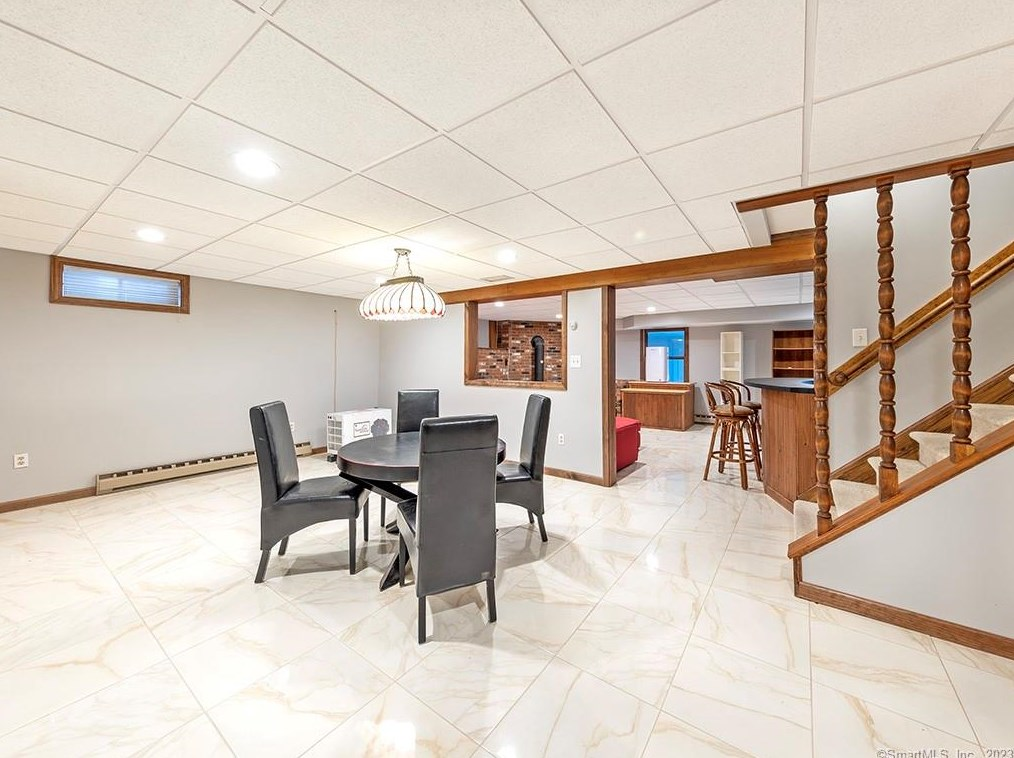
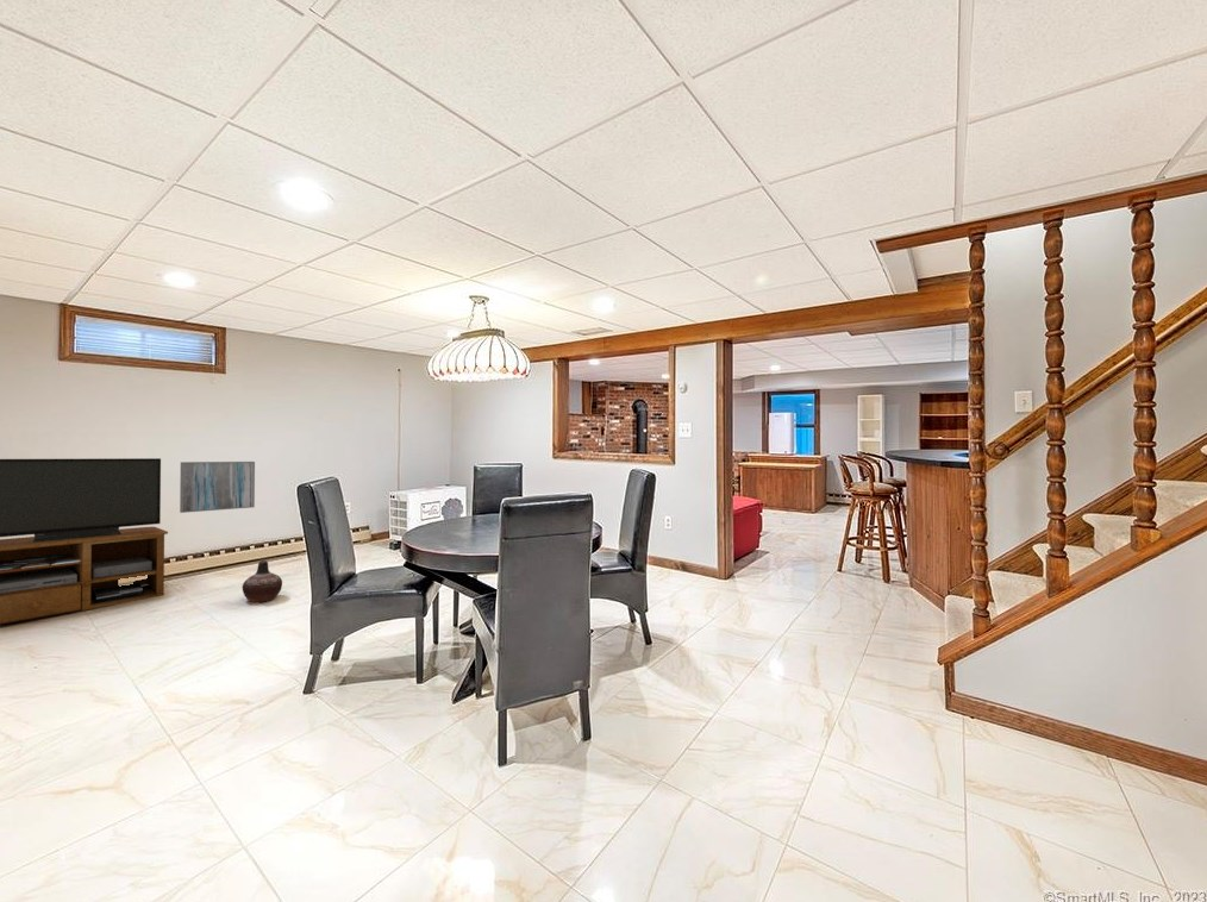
+ vase [242,559,283,603]
+ wall art [179,461,256,514]
+ tv stand [0,457,169,626]
